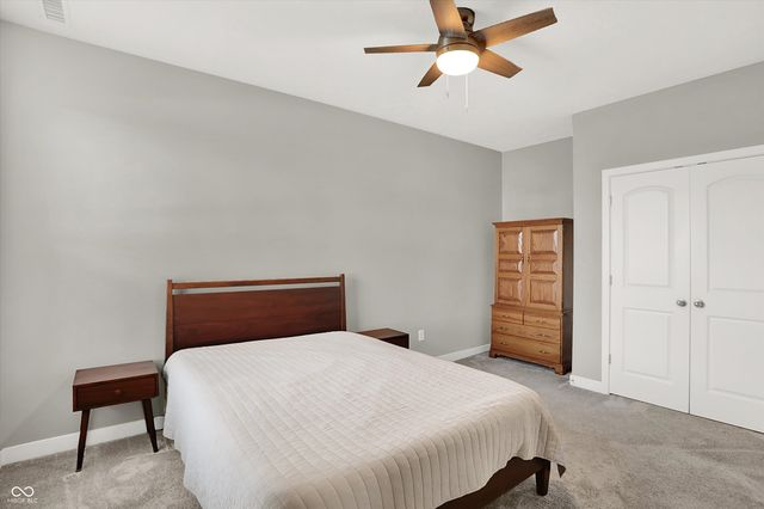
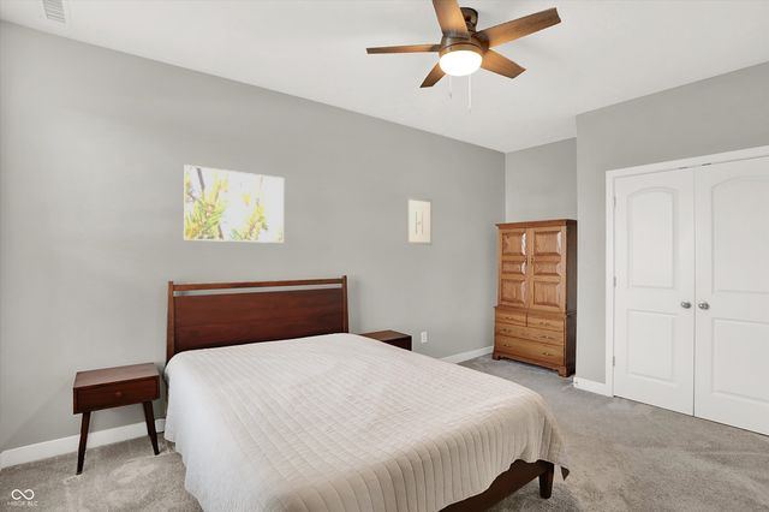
+ wall art [405,195,433,246]
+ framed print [181,163,285,244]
